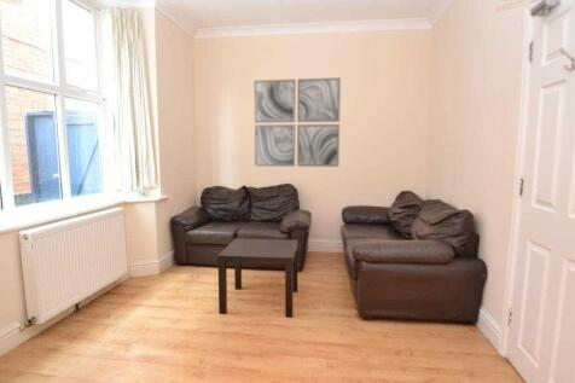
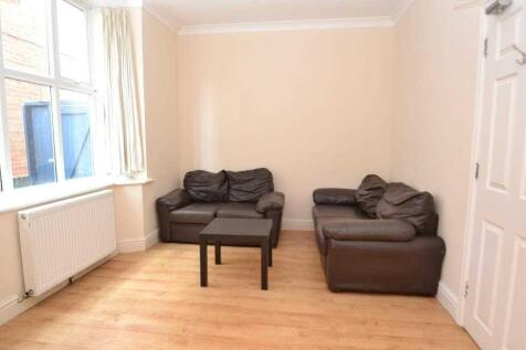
- wall art [252,76,342,168]
